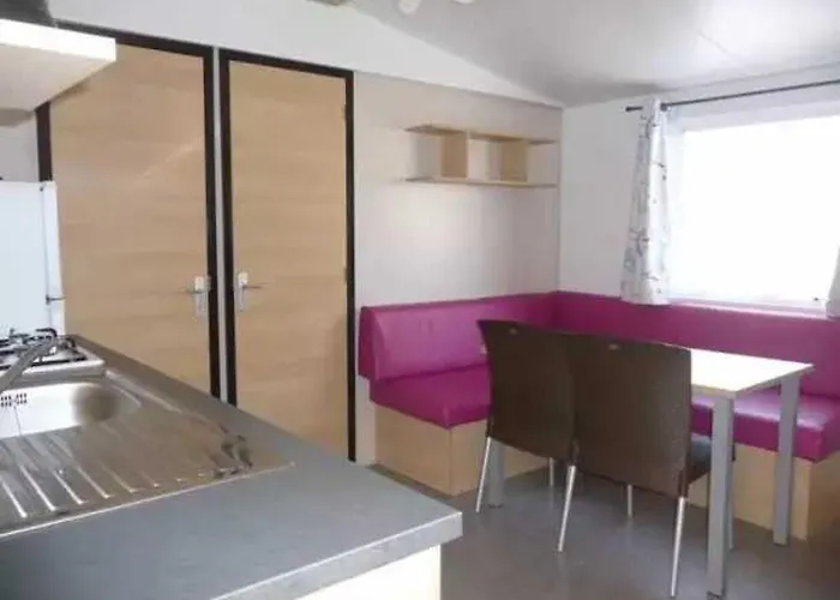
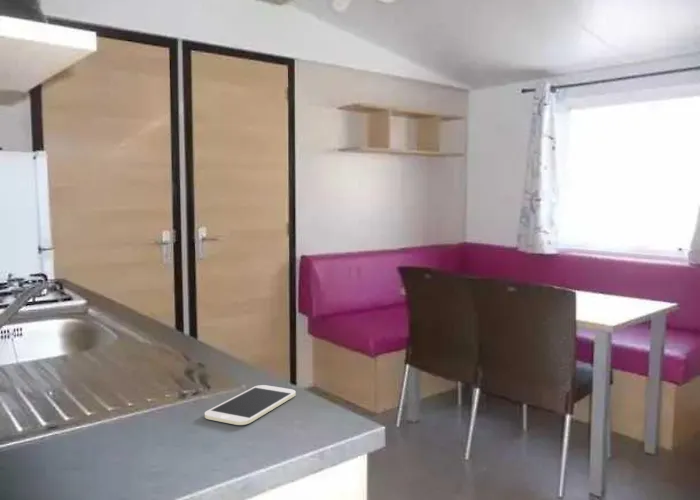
+ smartphone [204,384,297,426]
